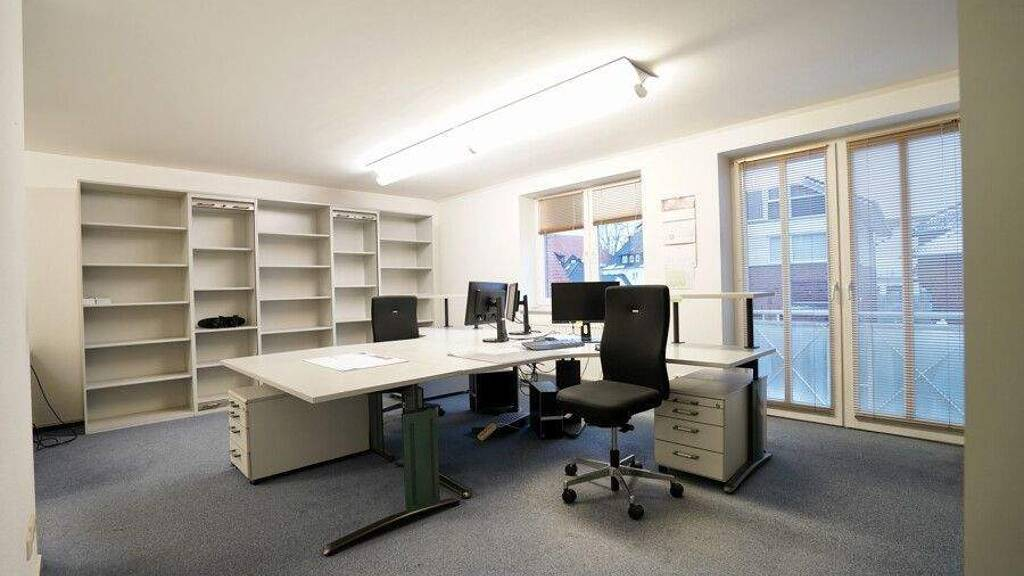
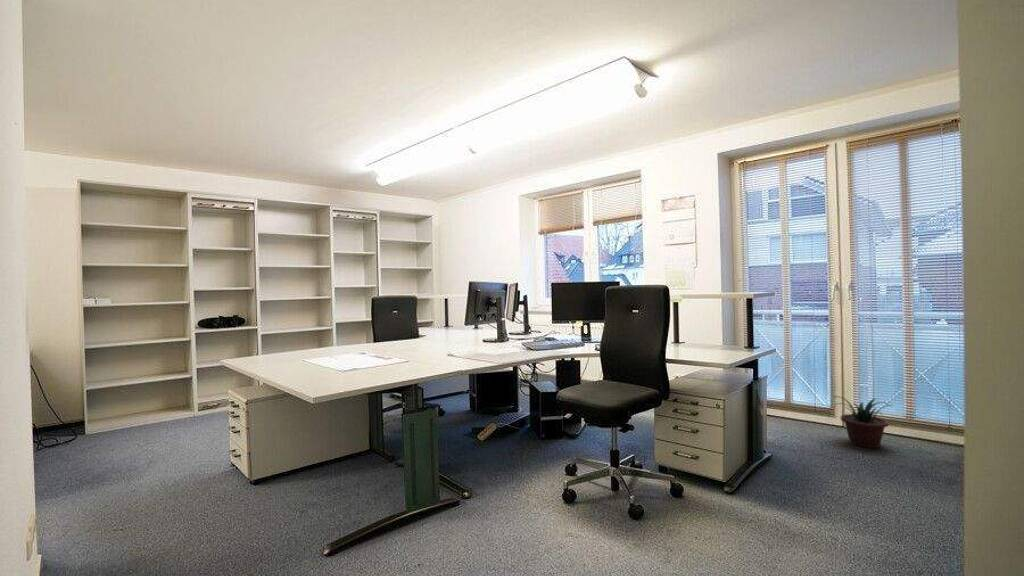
+ potted plant [834,395,895,449]
